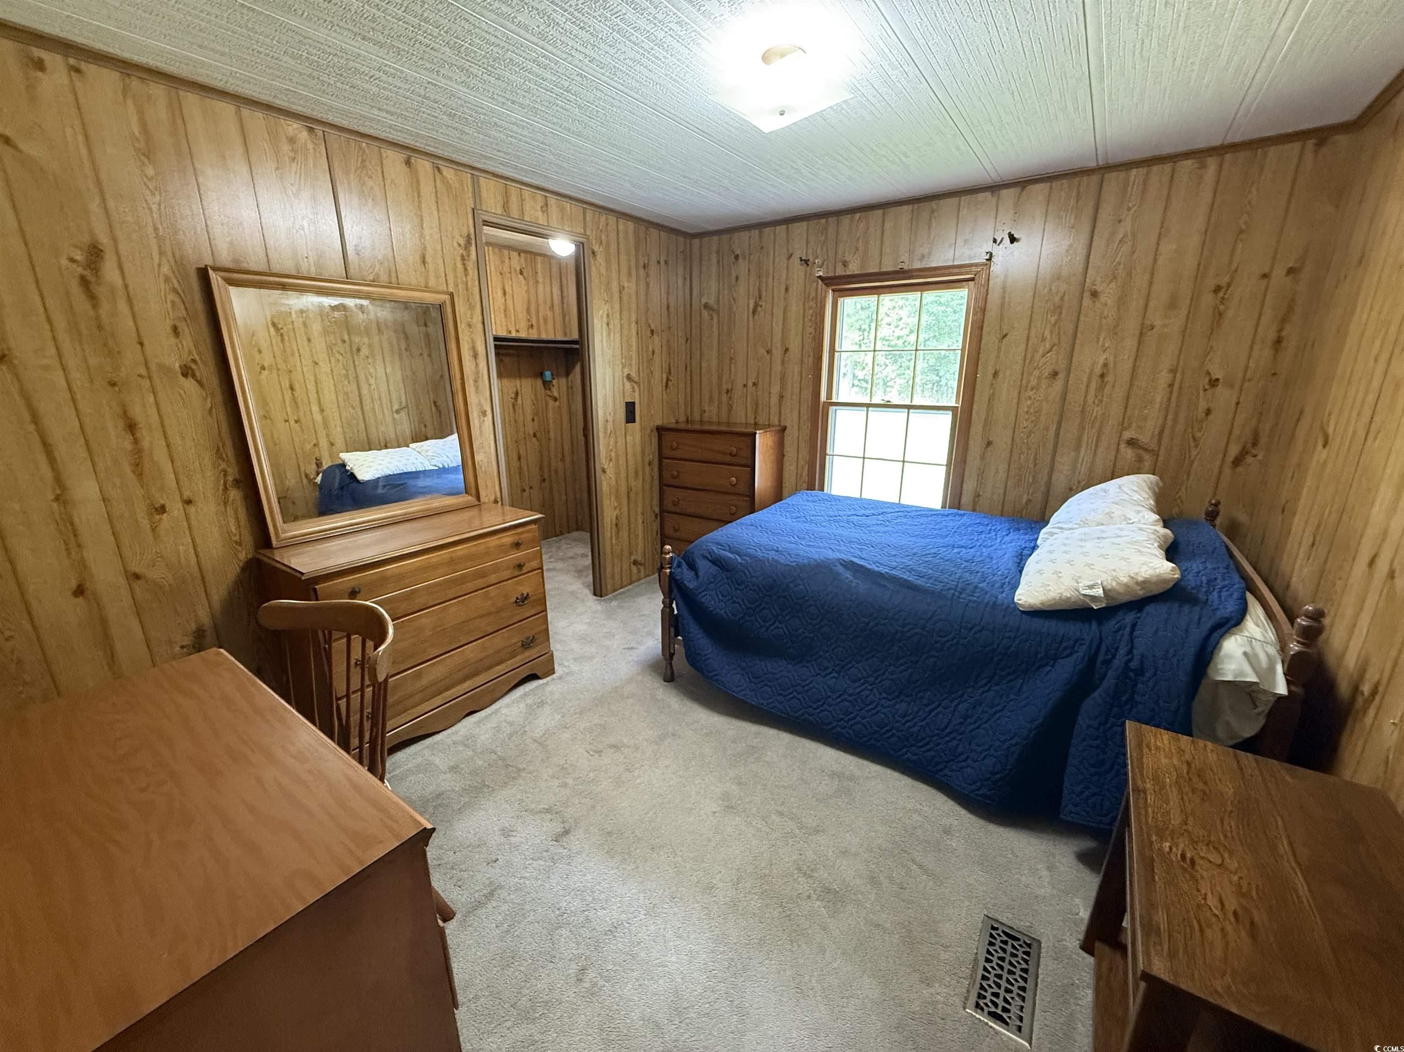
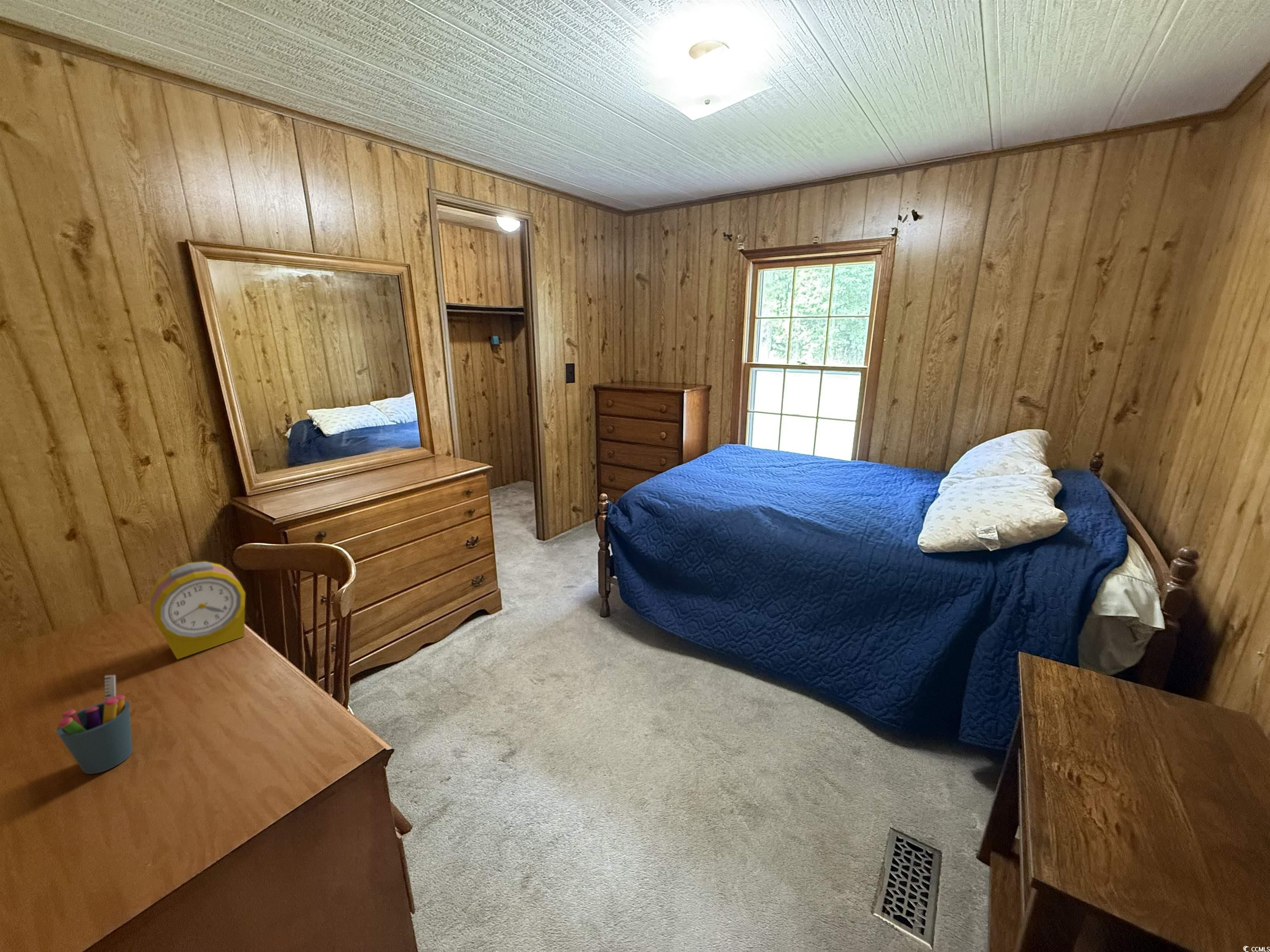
+ alarm clock [149,561,246,660]
+ pen holder [56,675,133,774]
